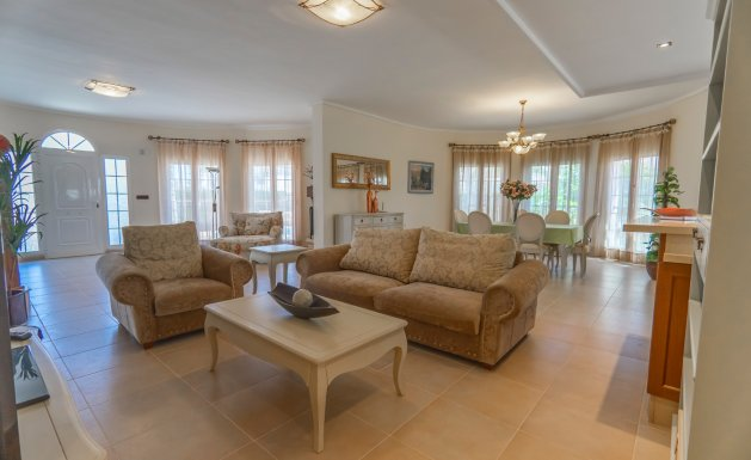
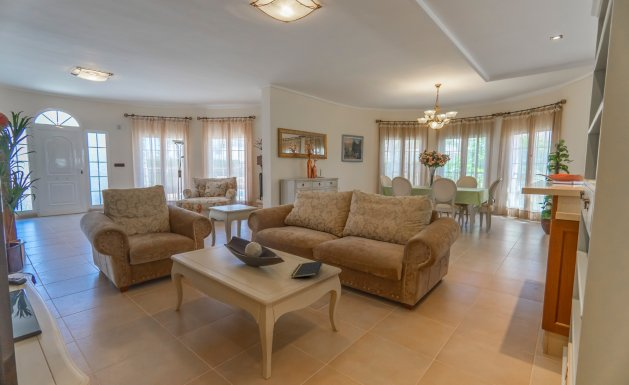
+ notepad [290,260,323,279]
